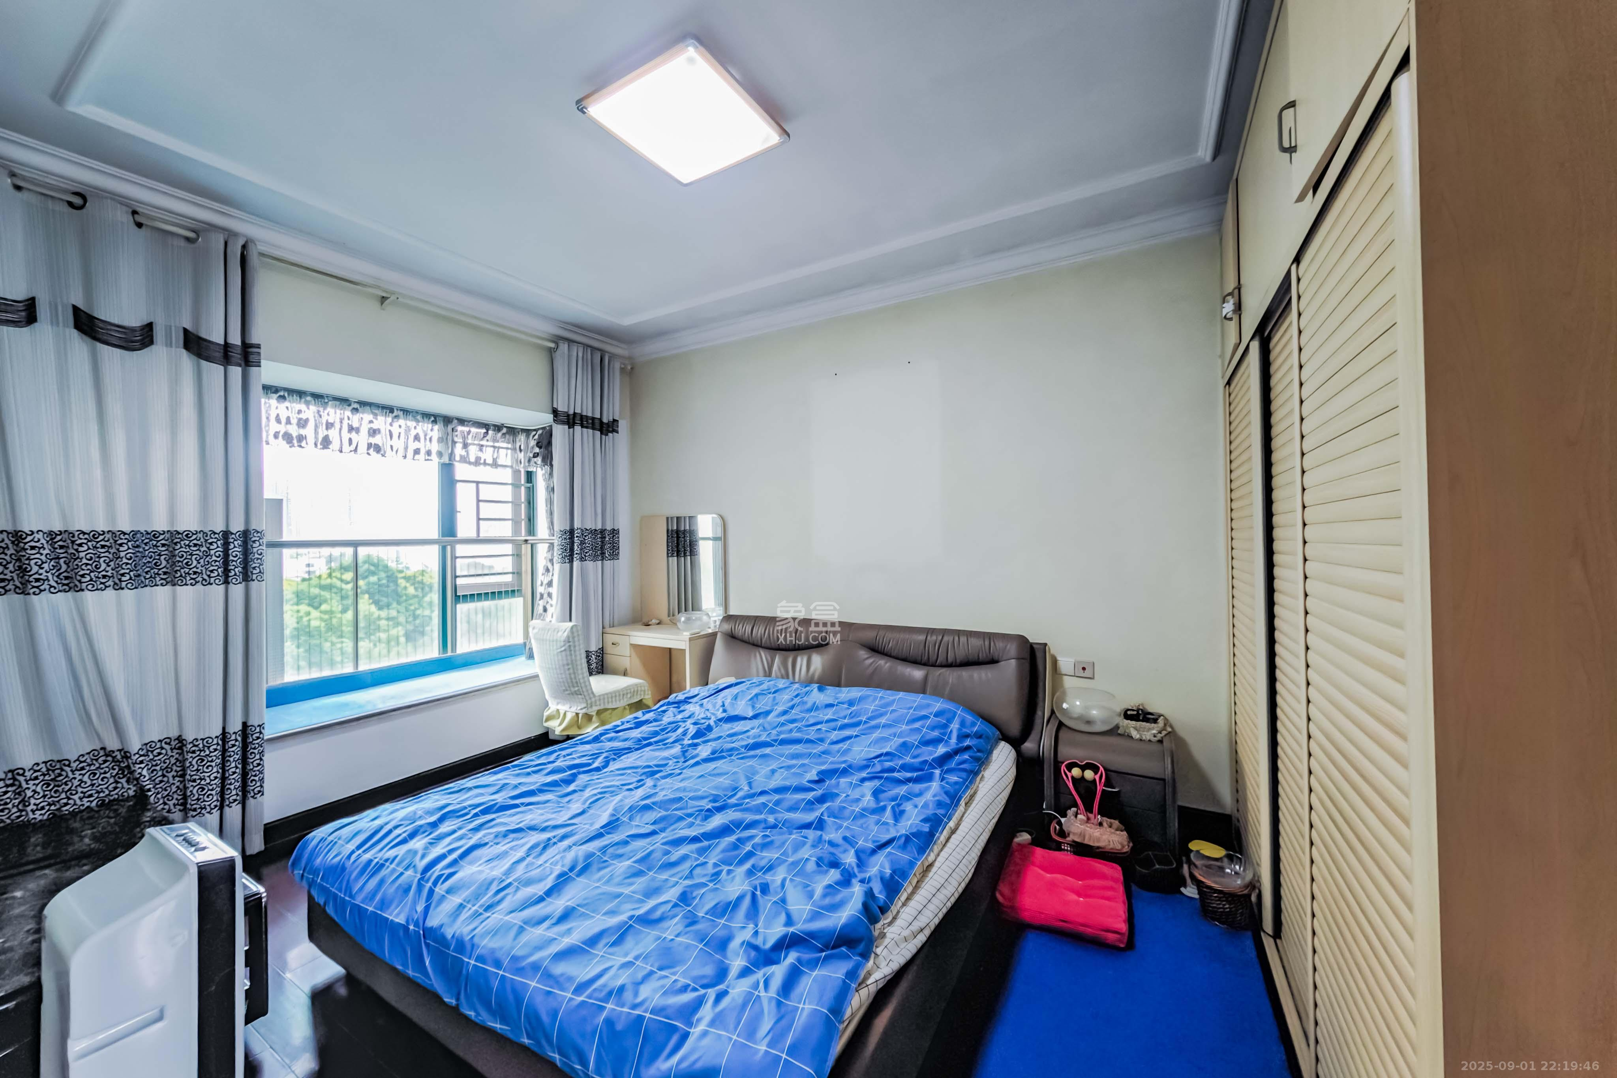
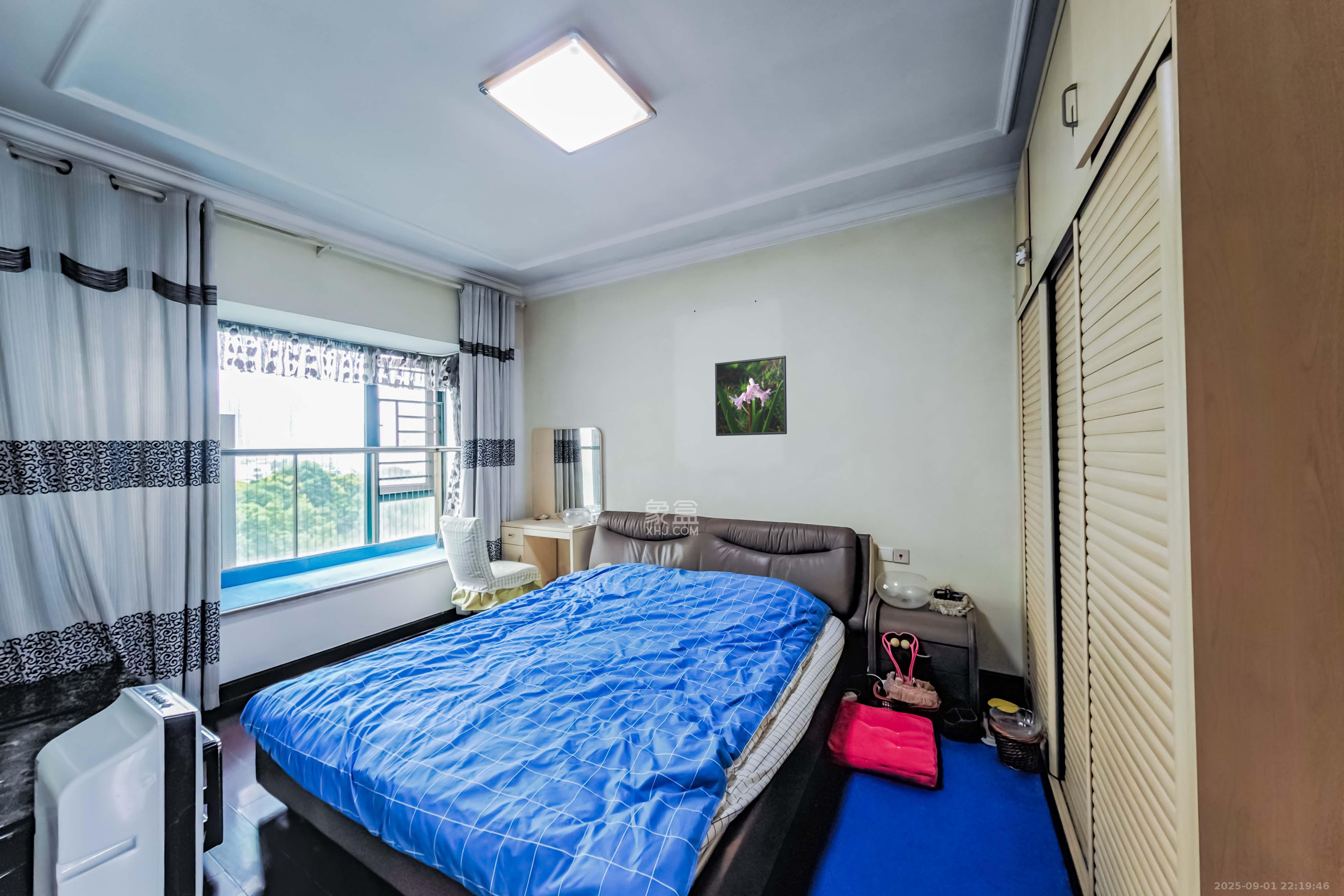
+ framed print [715,355,787,436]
